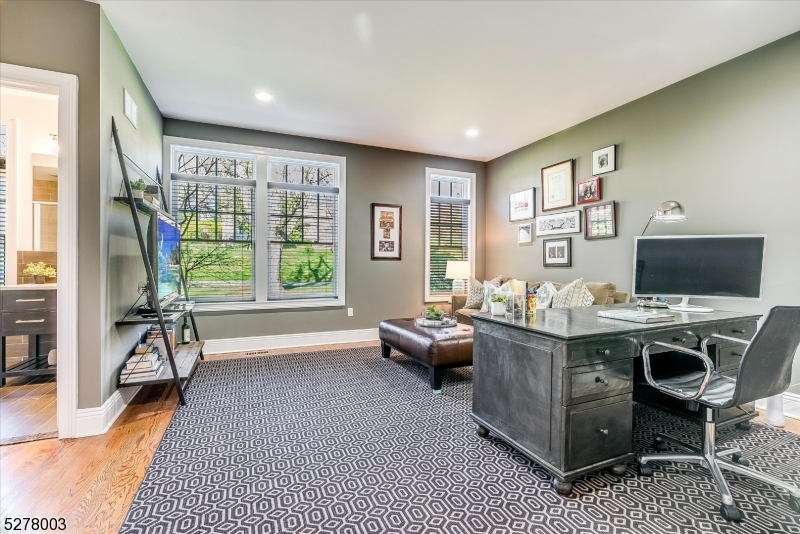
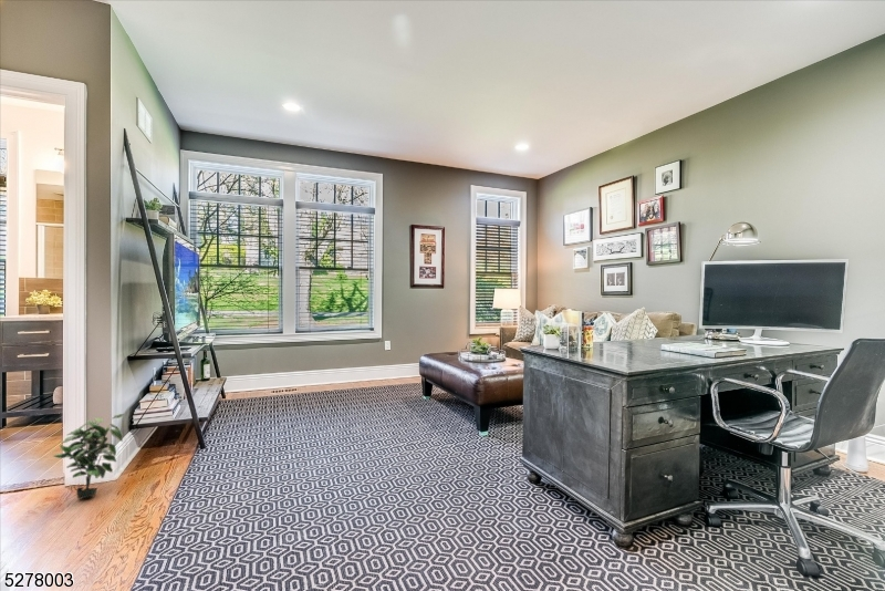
+ potted plant [52,413,126,499]
